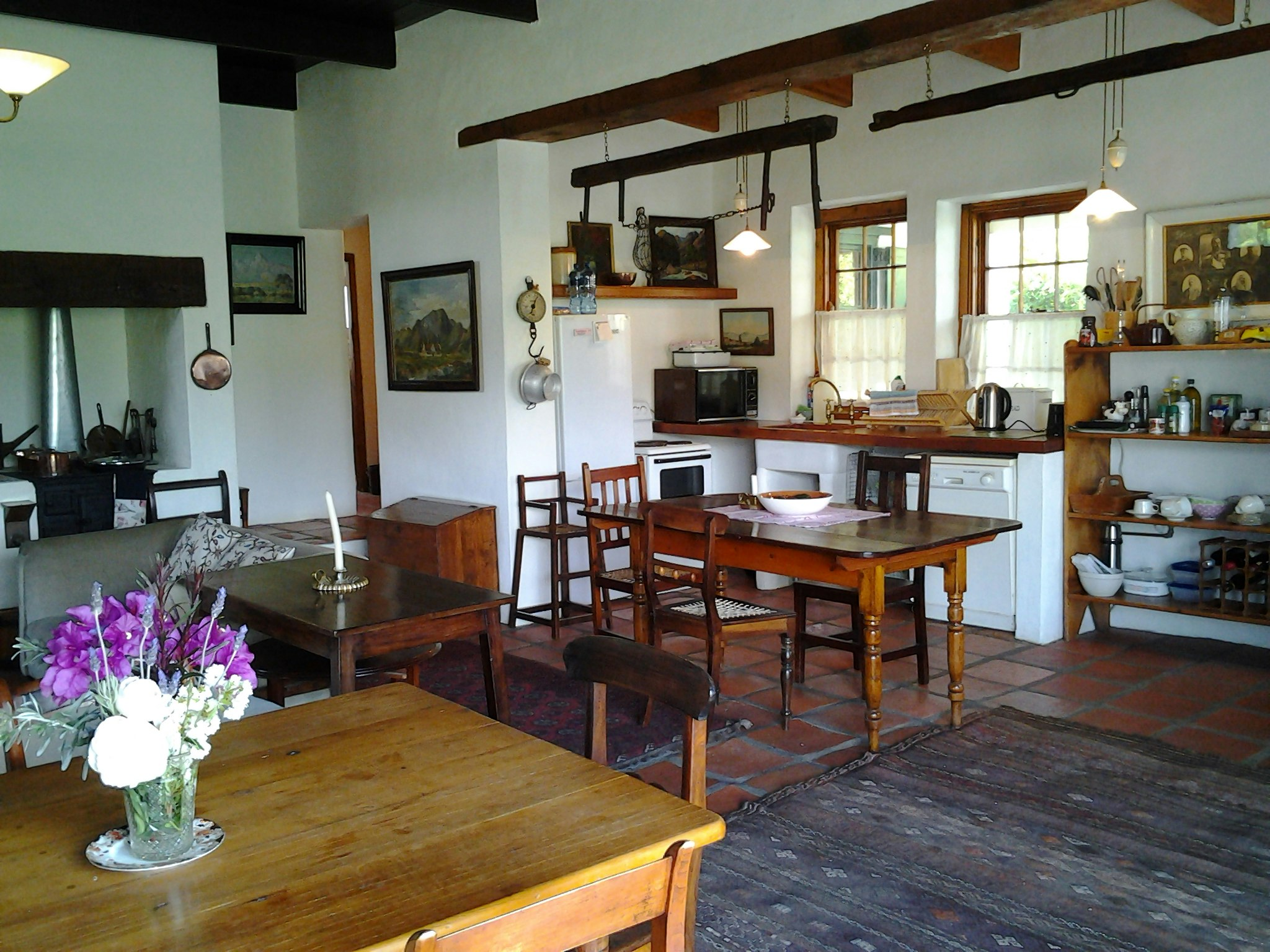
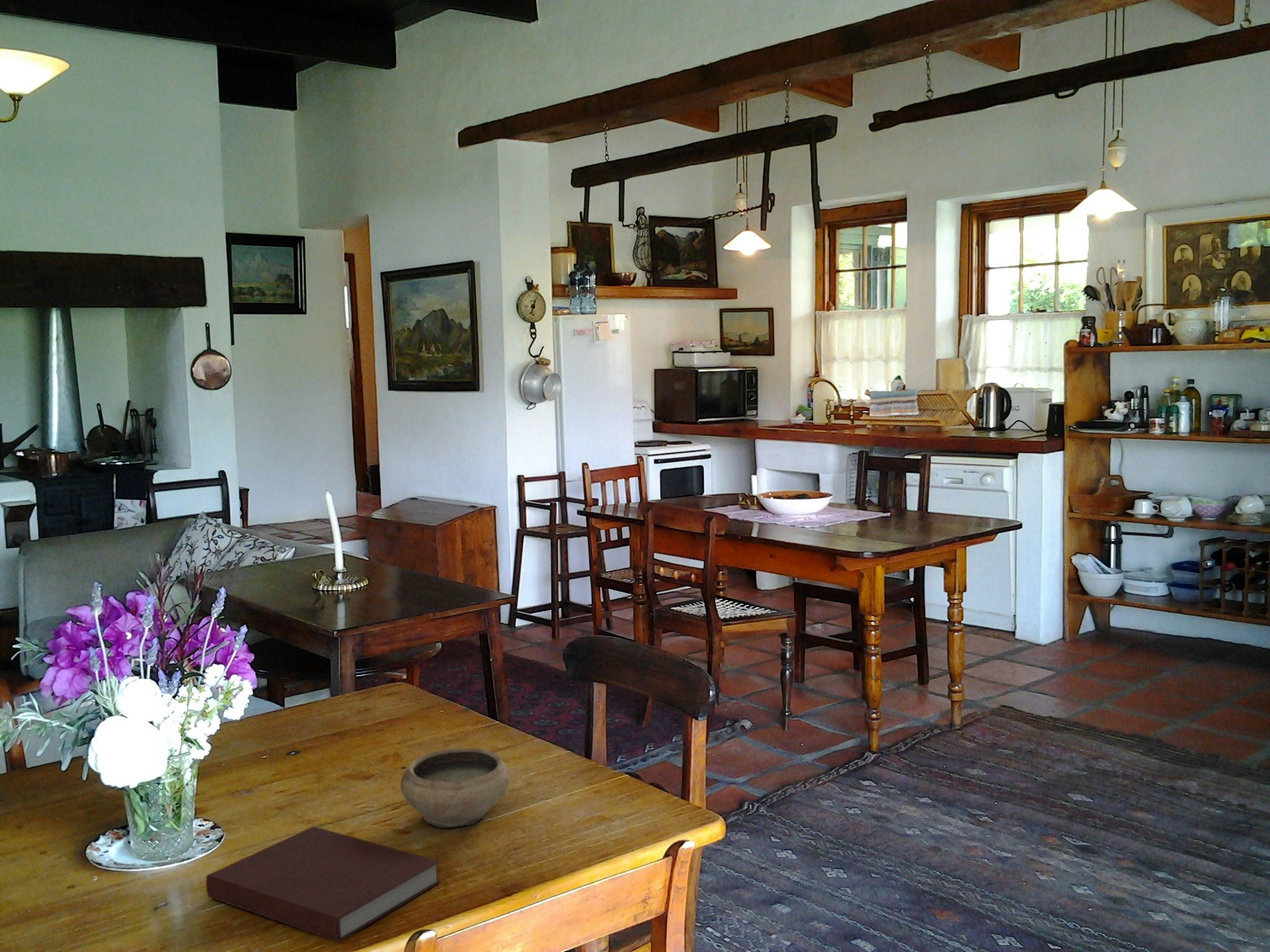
+ ceramic bowl [400,747,511,829]
+ notebook [205,826,442,943]
